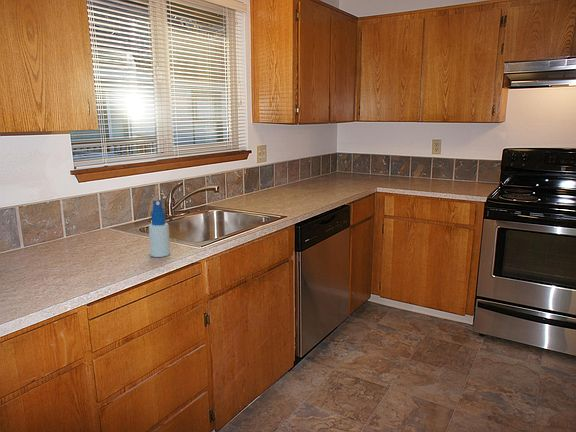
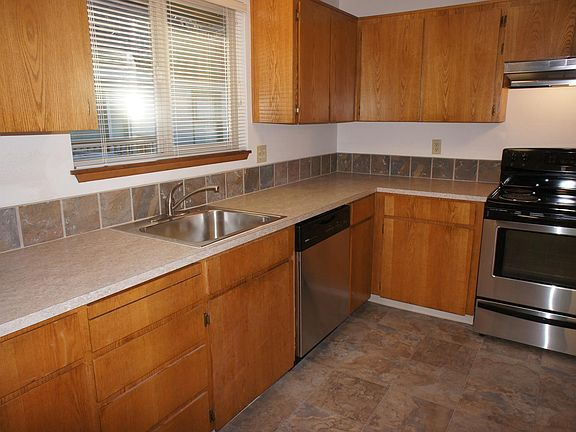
- spray bottle [148,199,171,258]
